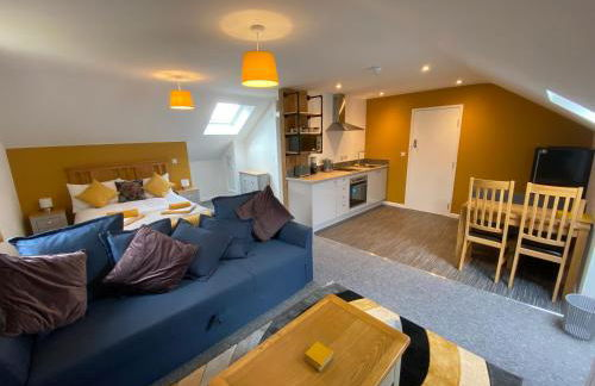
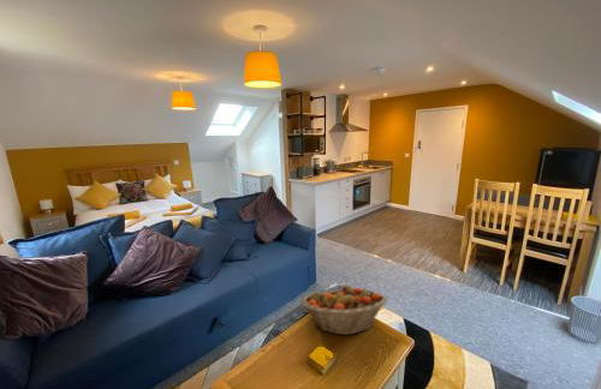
+ fruit basket [300,283,388,336]
